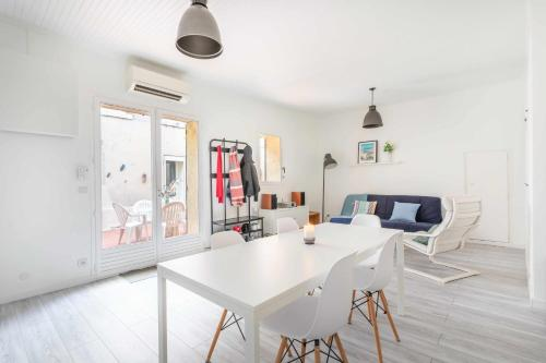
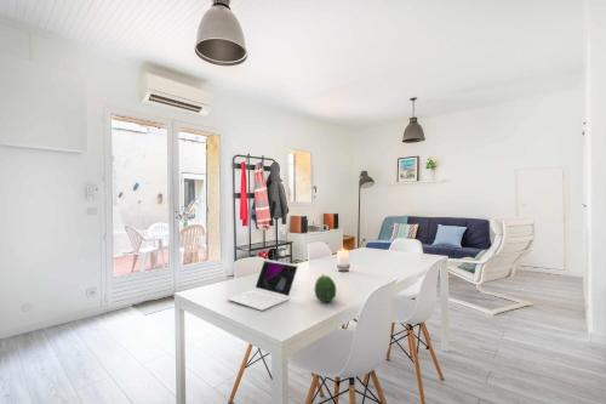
+ fruit [314,273,337,303]
+ laptop [225,258,299,312]
